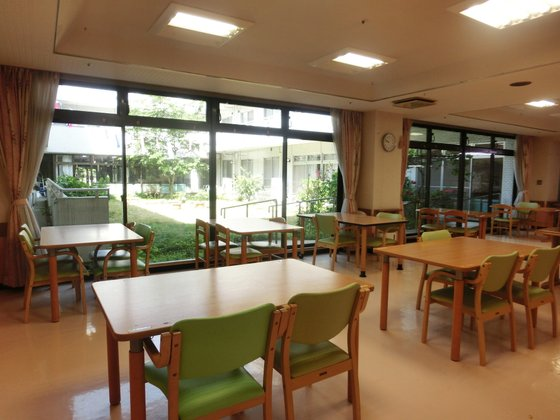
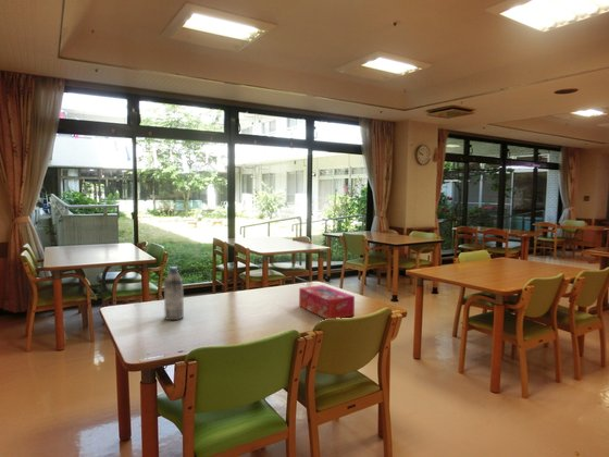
+ tissue box [298,284,356,320]
+ water bottle [163,265,185,321]
